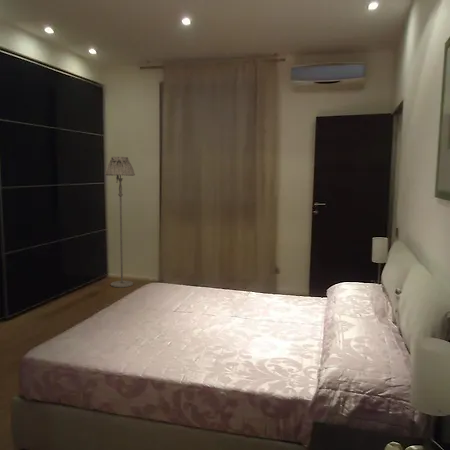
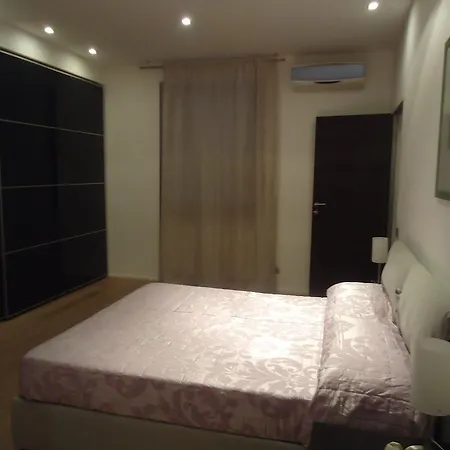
- floor lamp [104,156,136,288]
